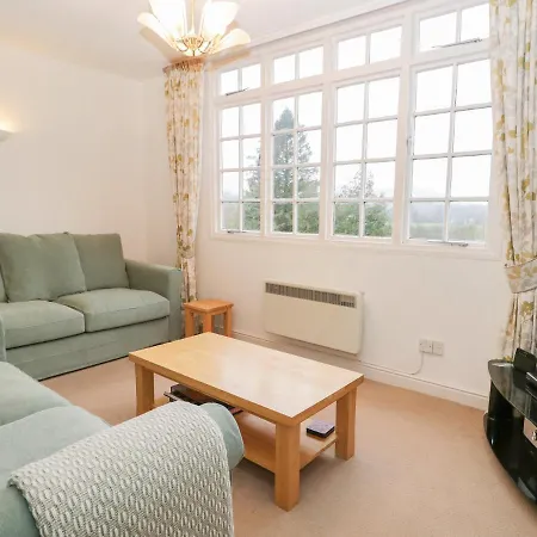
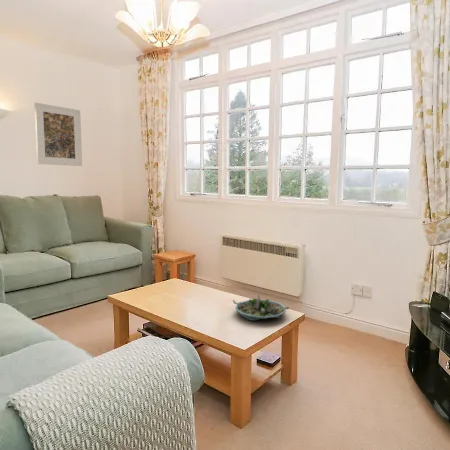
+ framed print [33,102,83,167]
+ succulent planter [232,293,290,322]
